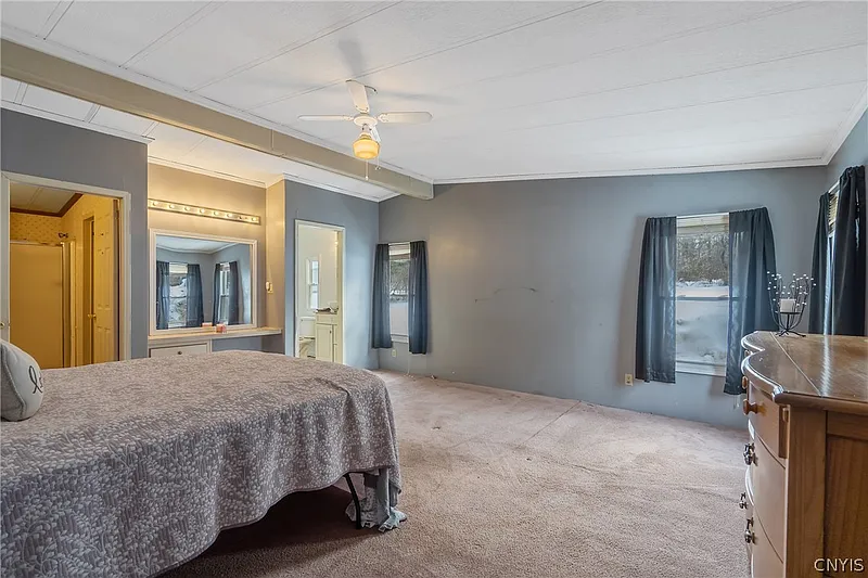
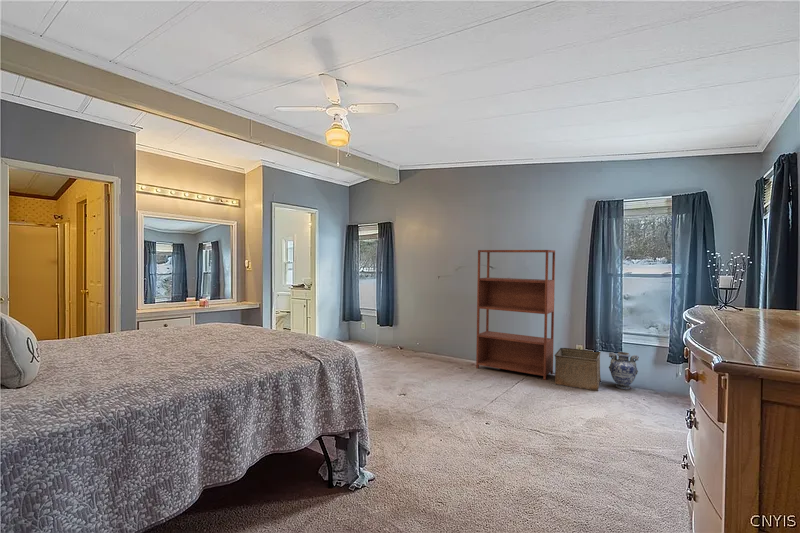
+ storage bin [554,347,602,392]
+ vase [608,351,640,390]
+ bookshelf [475,249,556,381]
